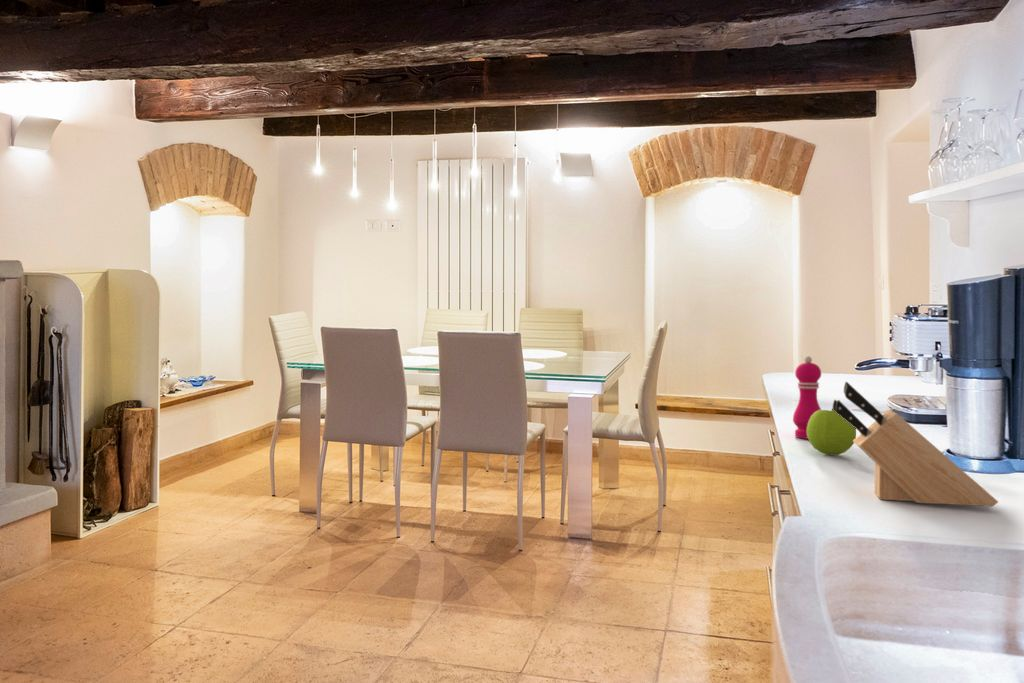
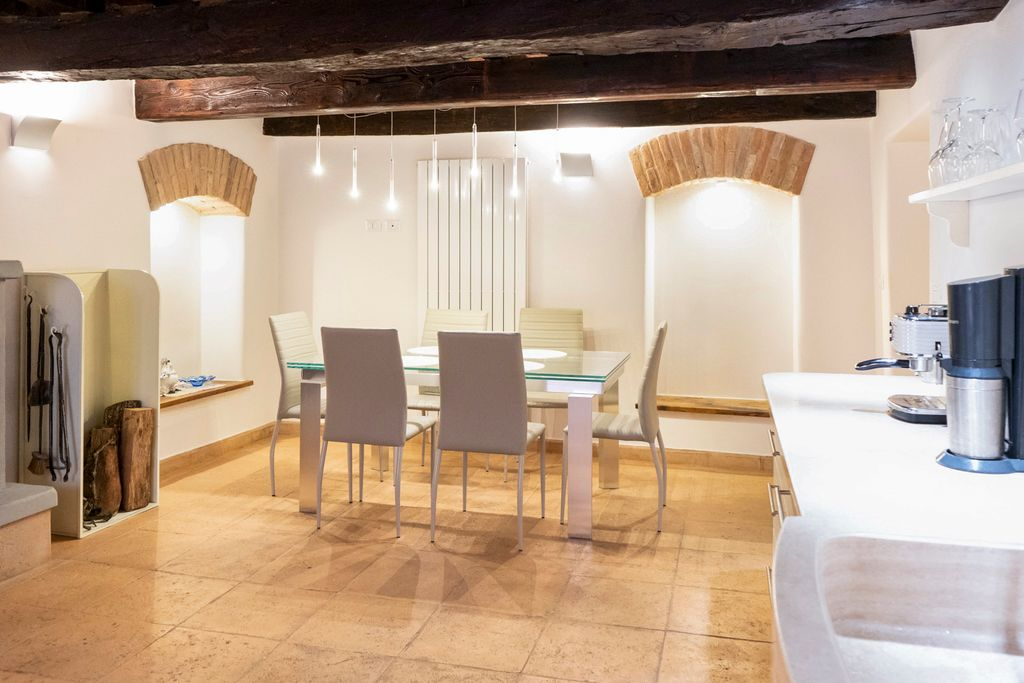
- apple [807,408,857,456]
- knife block [832,381,999,507]
- pepper mill [792,355,822,440]
